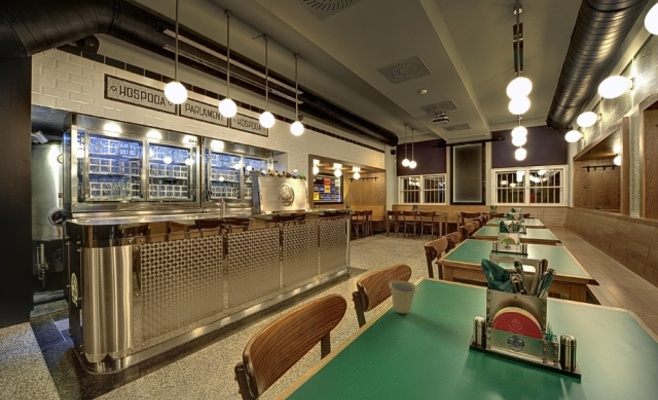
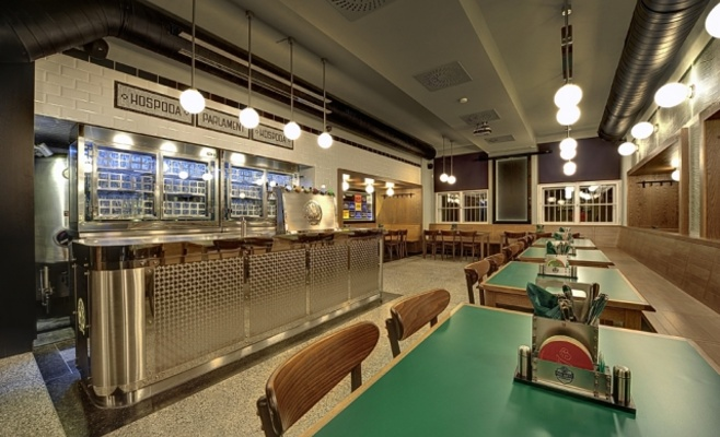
- cup [388,279,419,315]
